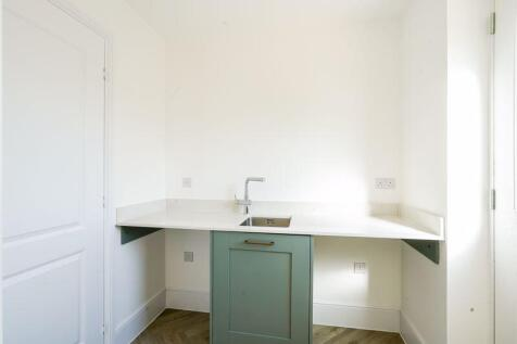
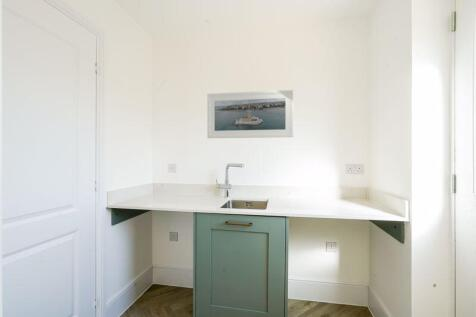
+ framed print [206,89,294,139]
